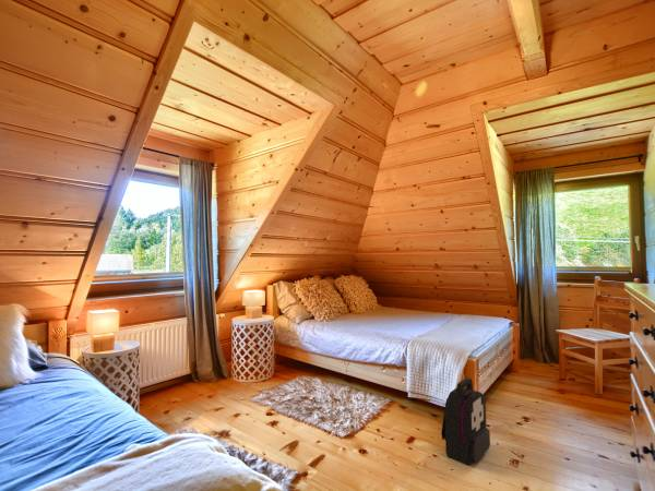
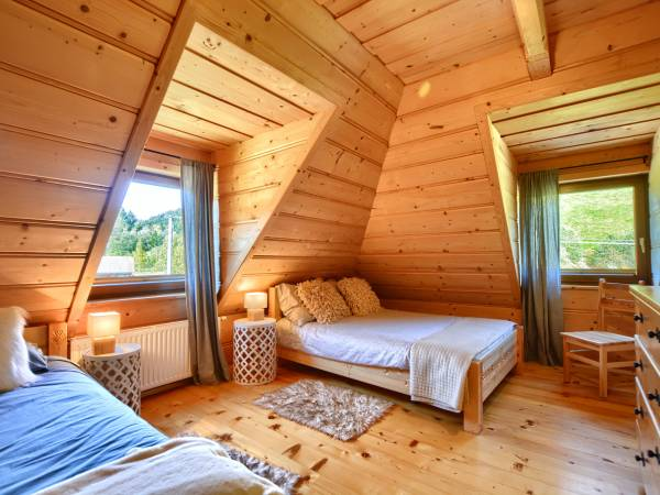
- backpack [440,376,491,467]
